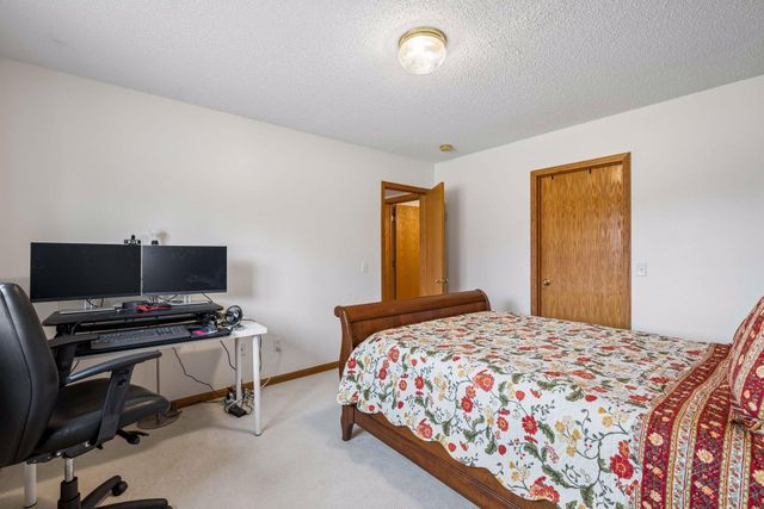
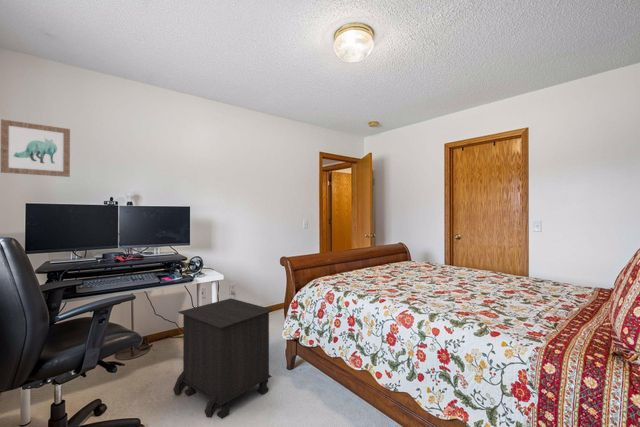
+ wall art [0,118,71,178]
+ nightstand [172,297,275,420]
